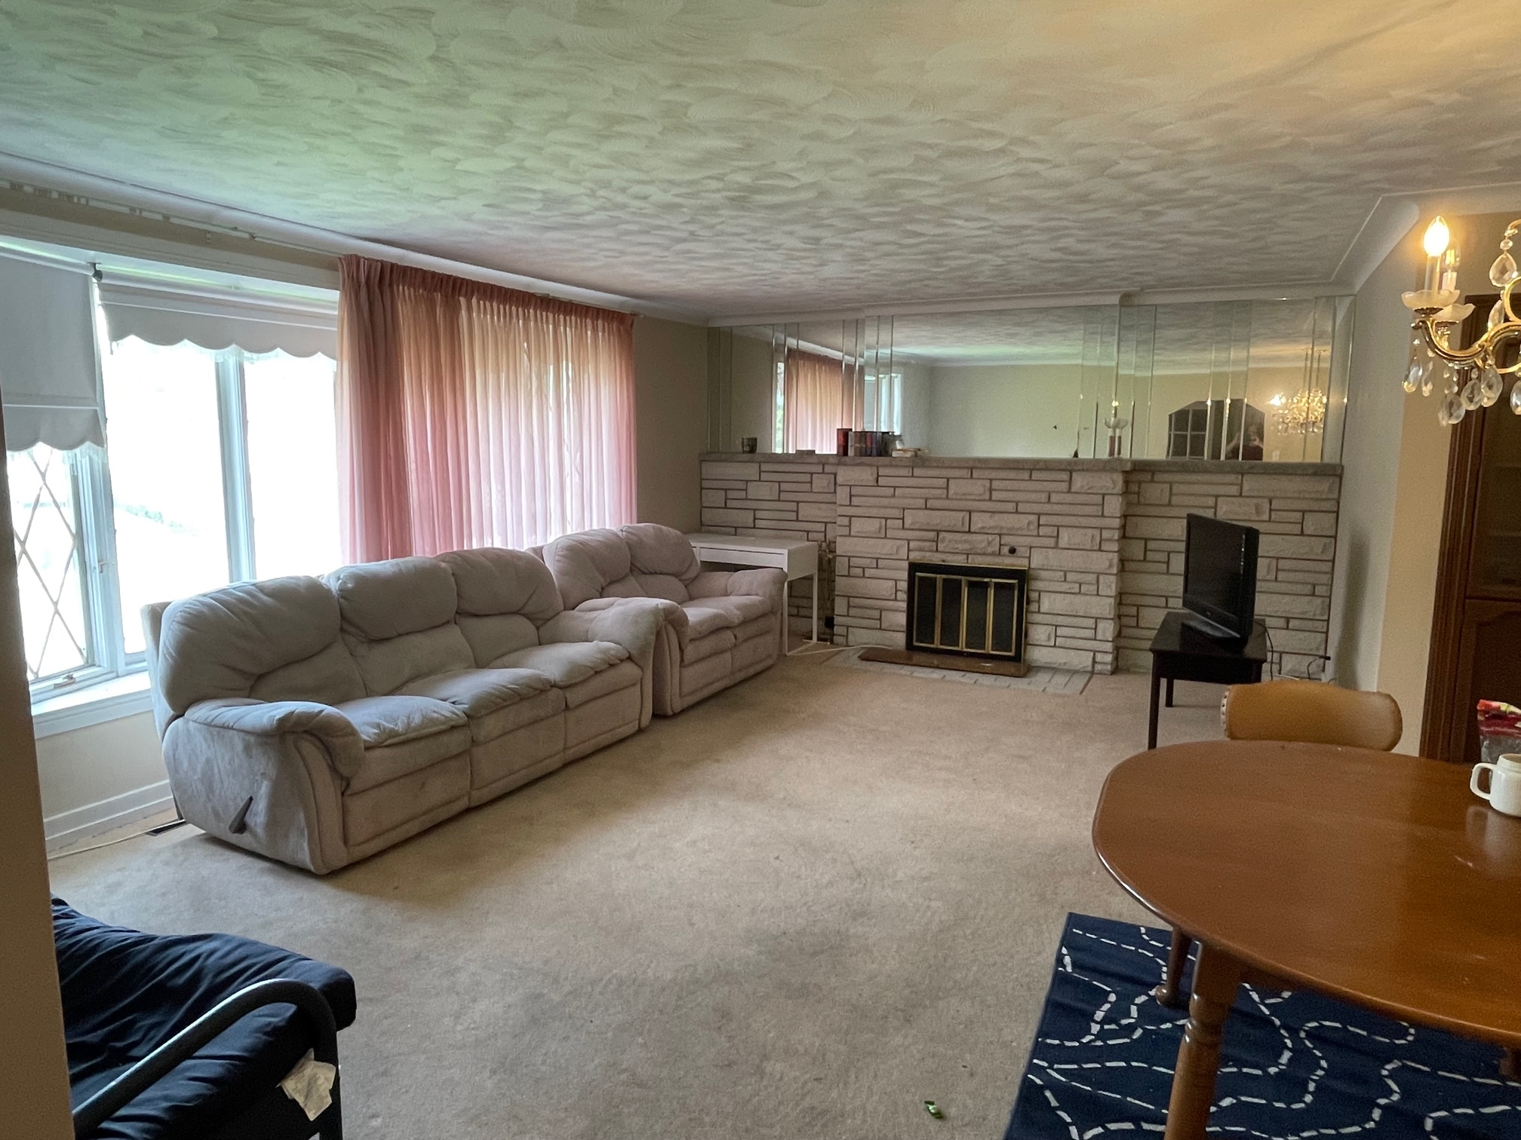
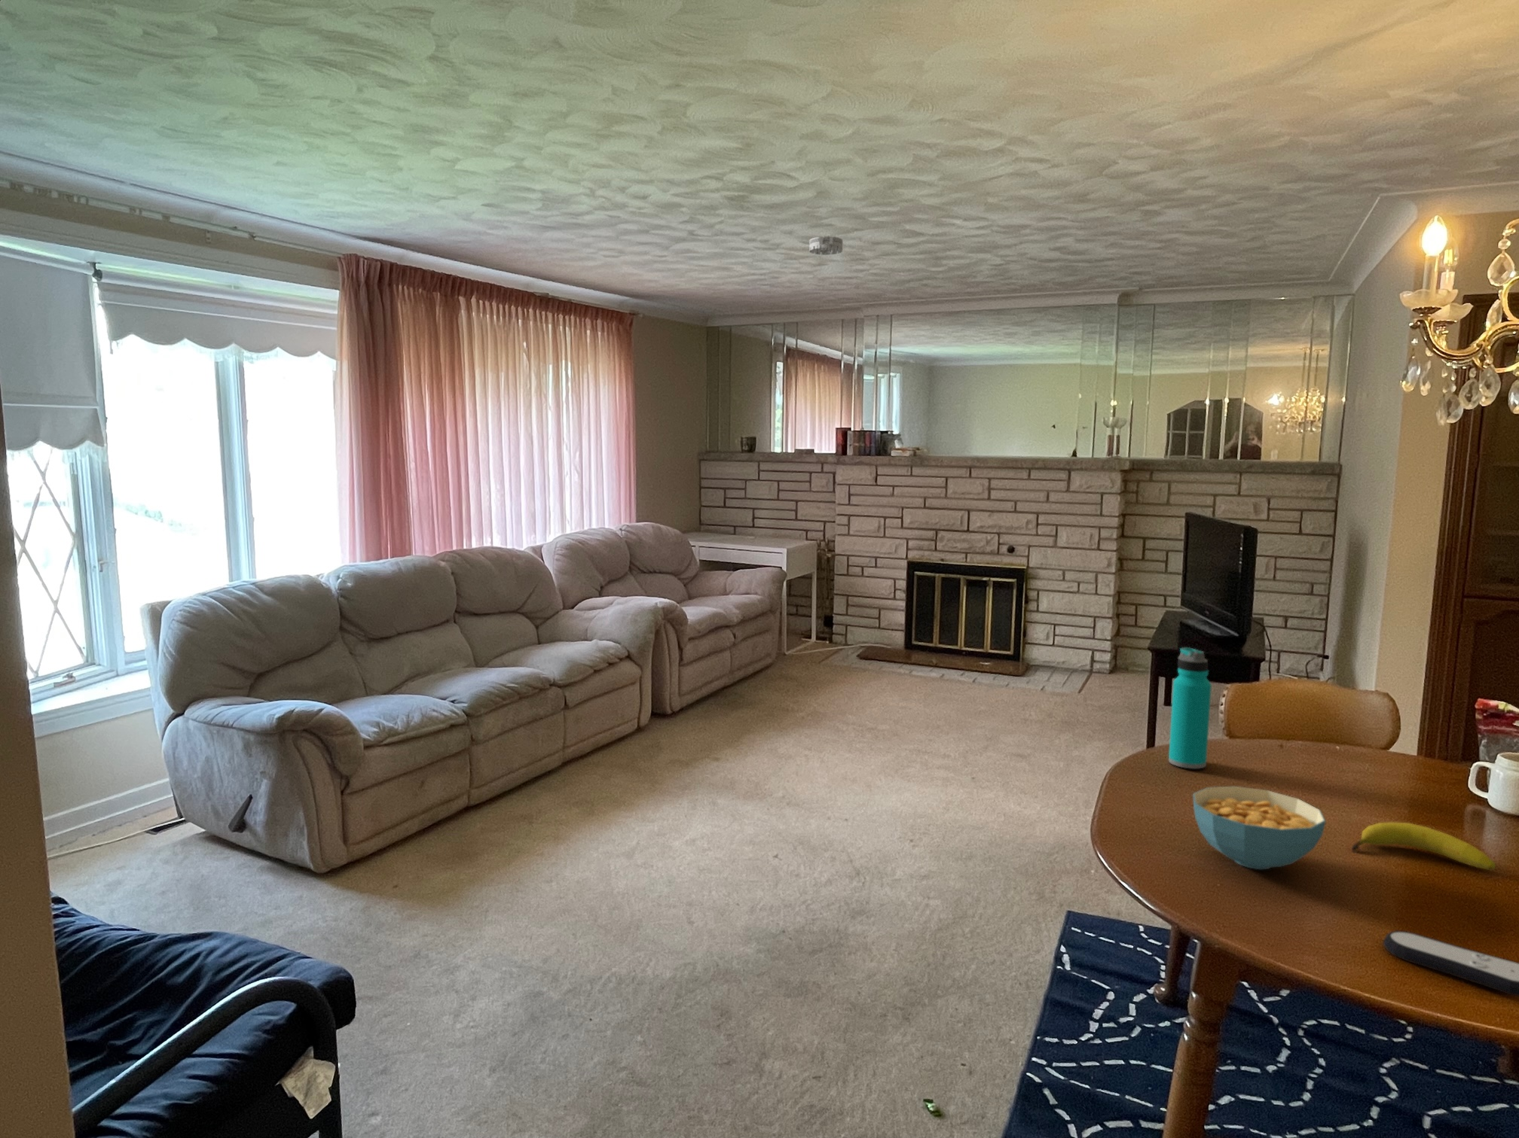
+ remote control [1381,930,1519,997]
+ cereal bowl [1192,785,1326,870]
+ fruit [1352,822,1496,870]
+ water bottle [1167,647,1213,769]
+ smoke detector [809,234,843,256]
